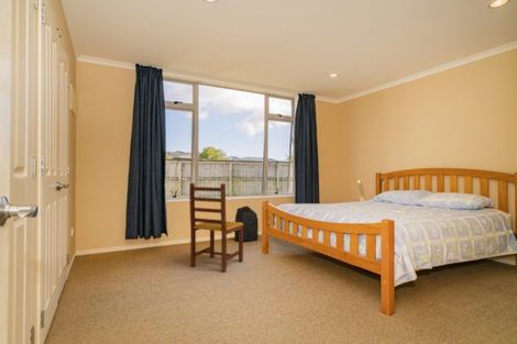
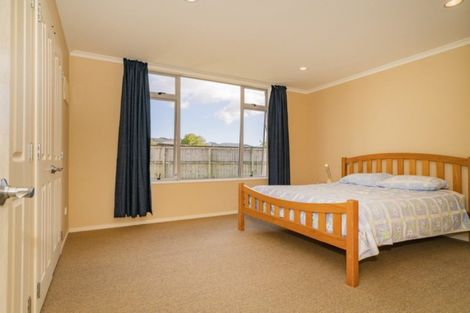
- backpack [233,206,260,243]
- chair [188,182,244,274]
